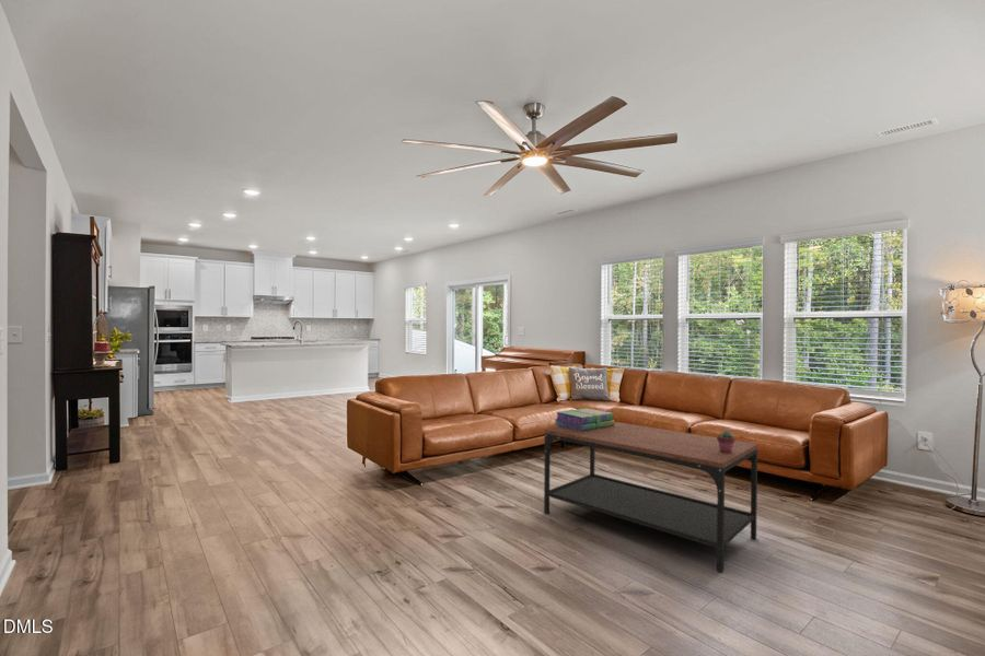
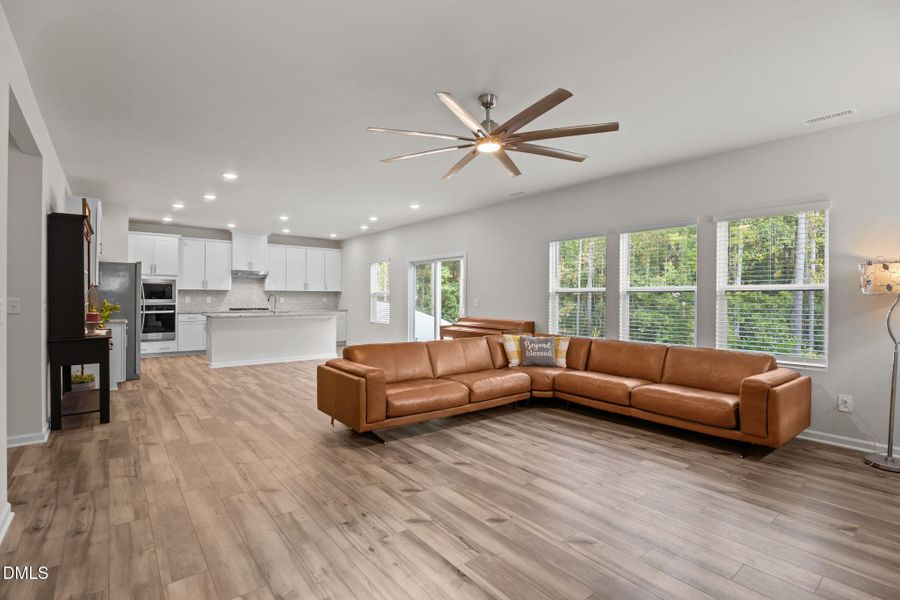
- coffee table [543,421,758,573]
- stack of books [554,408,616,431]
- potted succulent [716,429,737,453]
